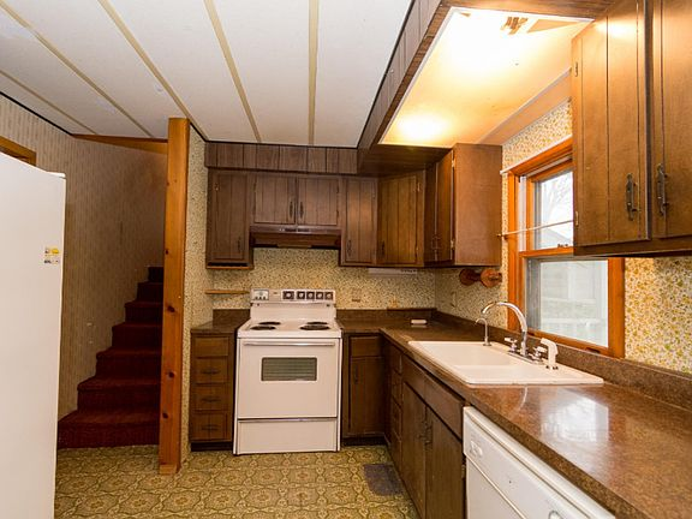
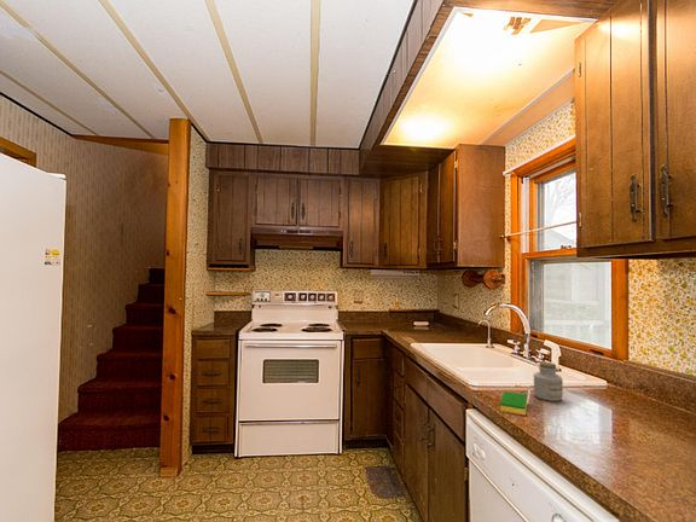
+ dish sponge [499,390,528,416]
+ jar [533,361,564,402]
